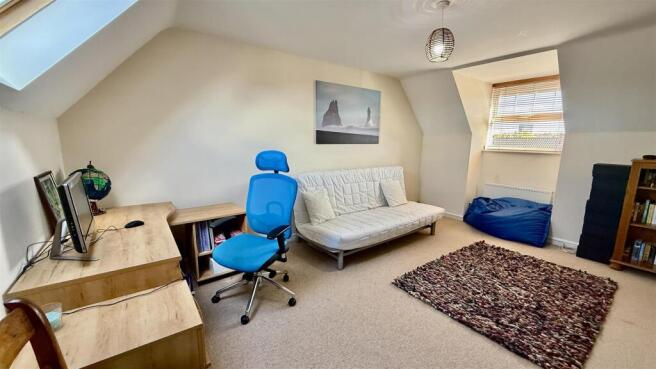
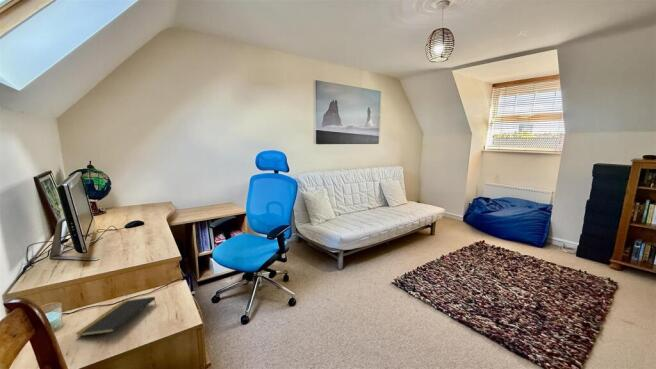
+ notepad [75,296,157,338]
